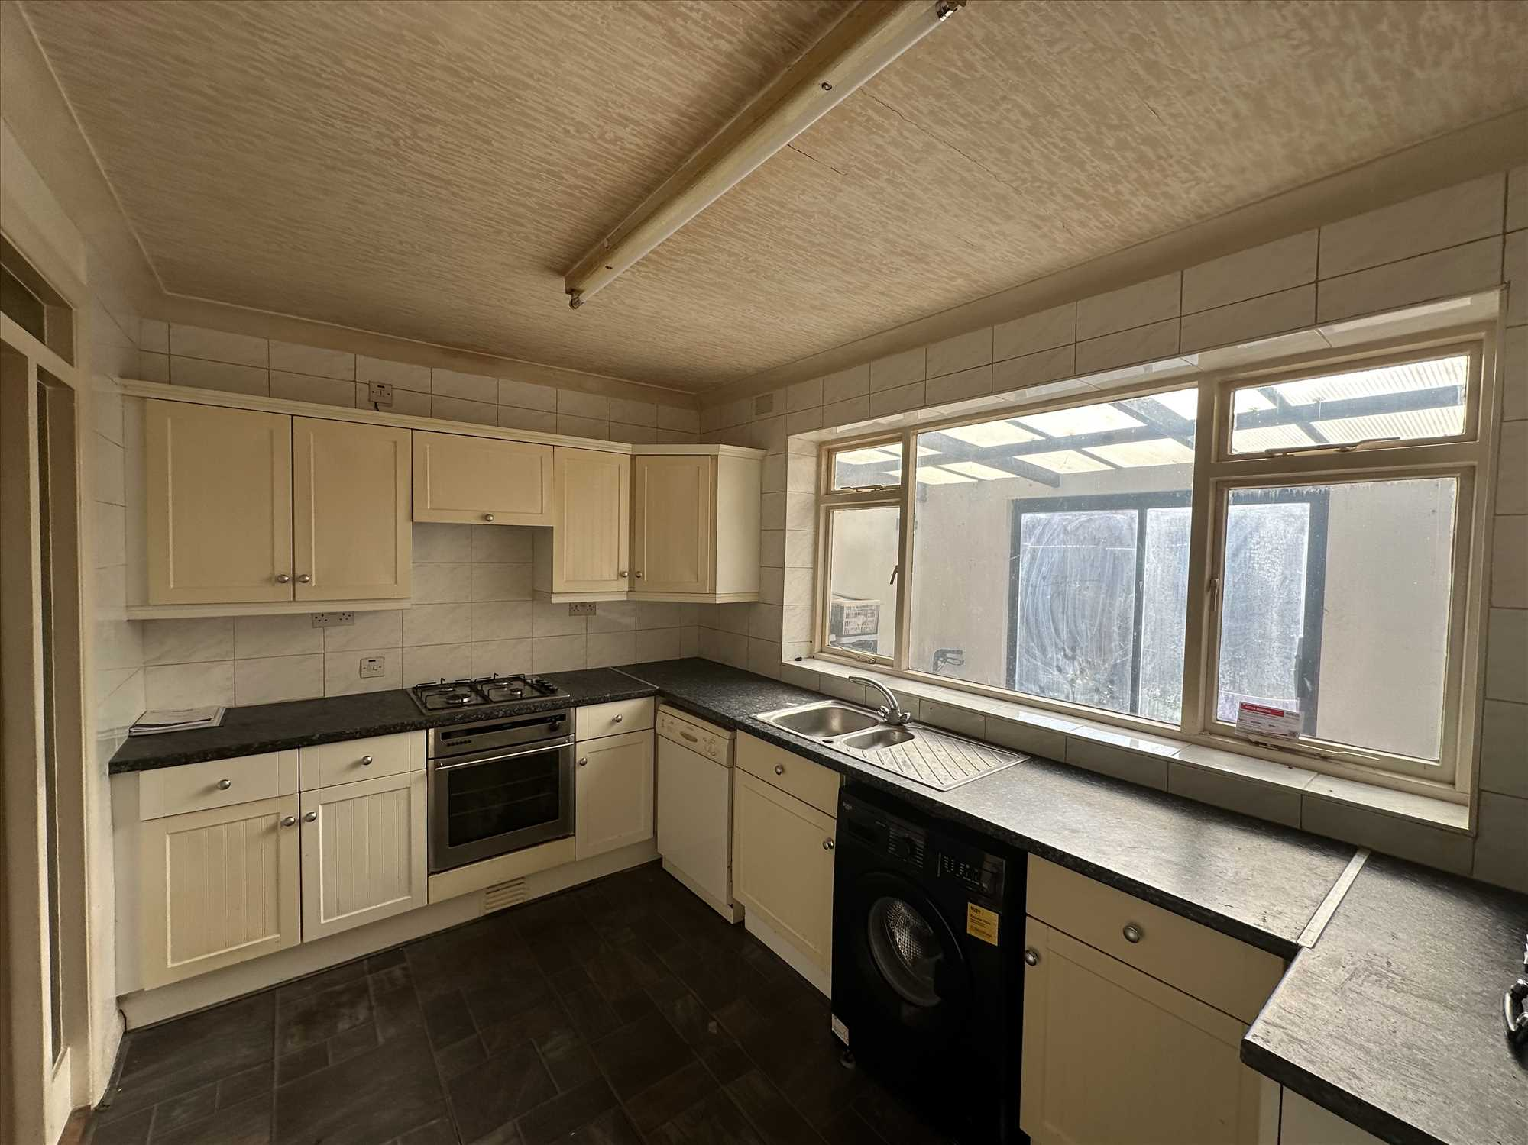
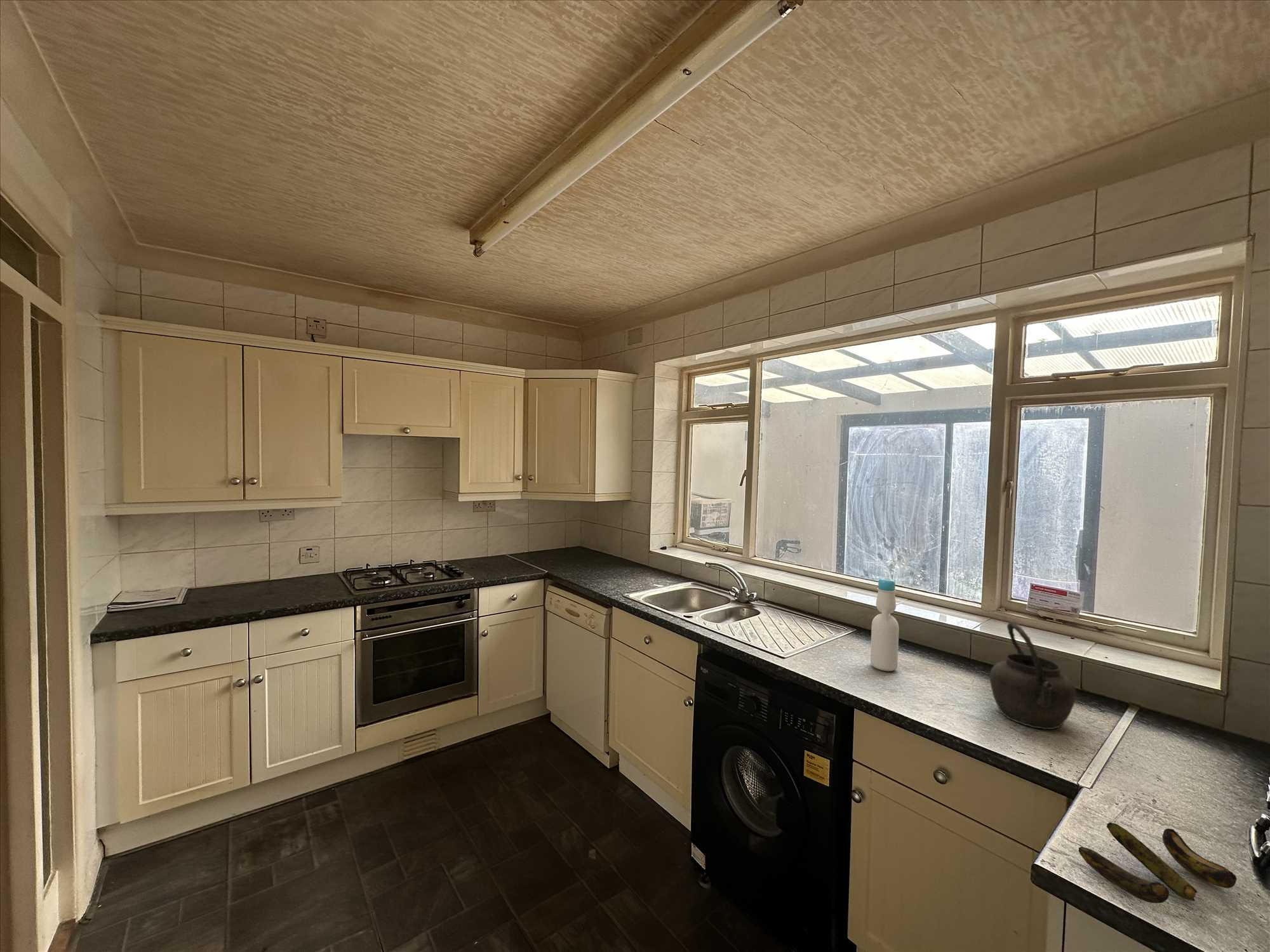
+ banana [1078,822,1238,904]
+ bottle [870,577,899,671]
+ kettle [989,621,1078,730]
